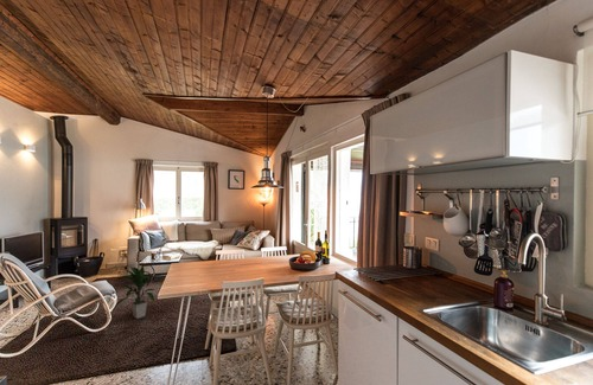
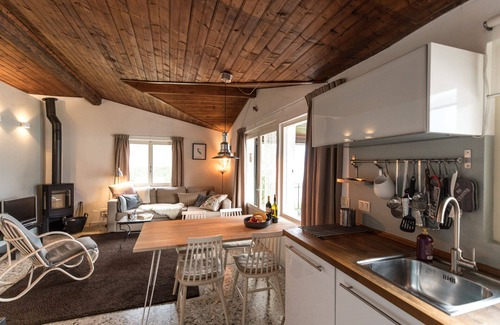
- indoor plant [111,265,162,320]
